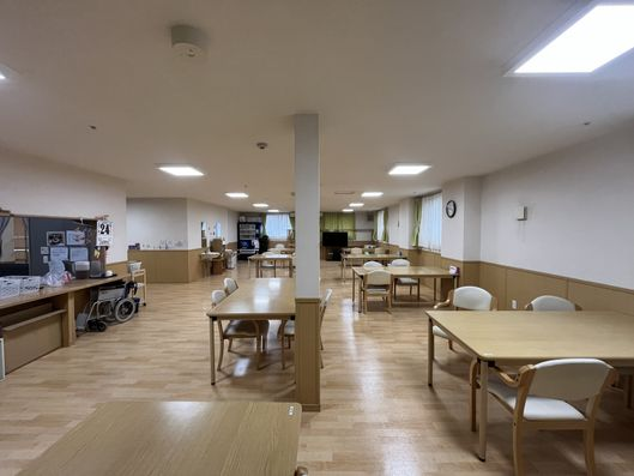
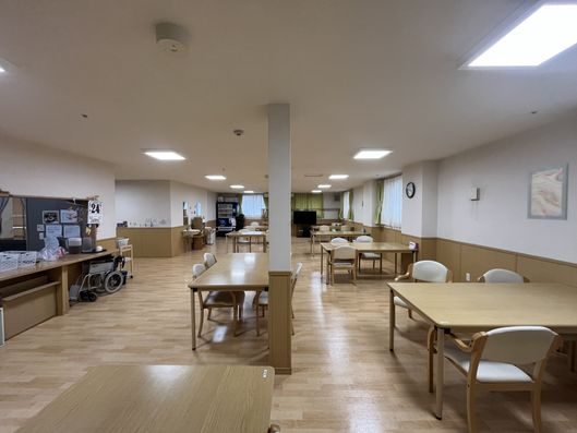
+ wall art [526,163,569,221]
